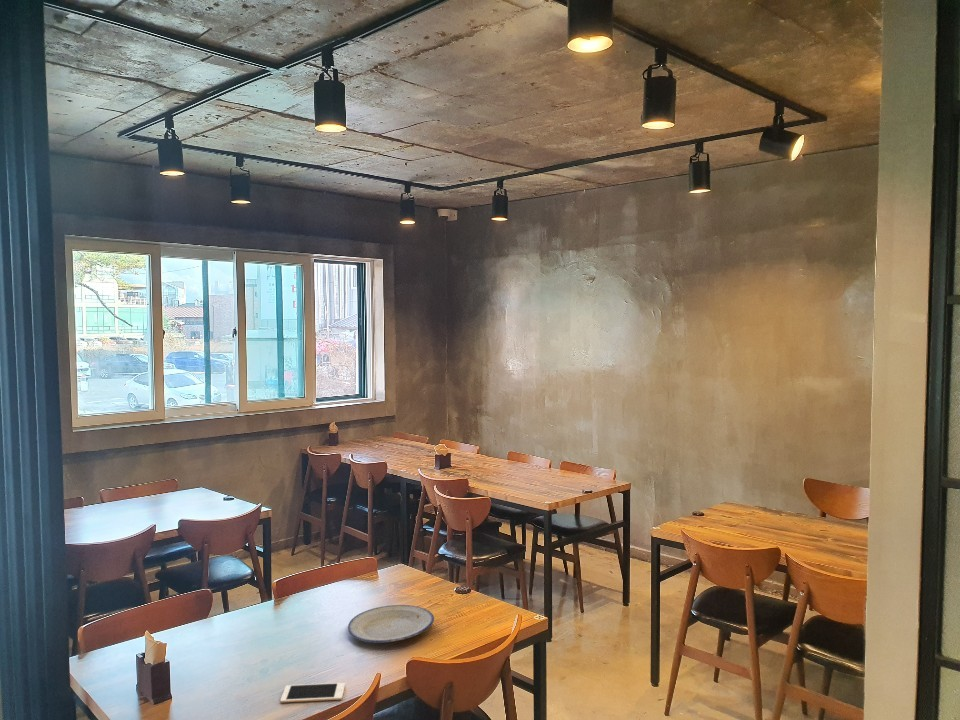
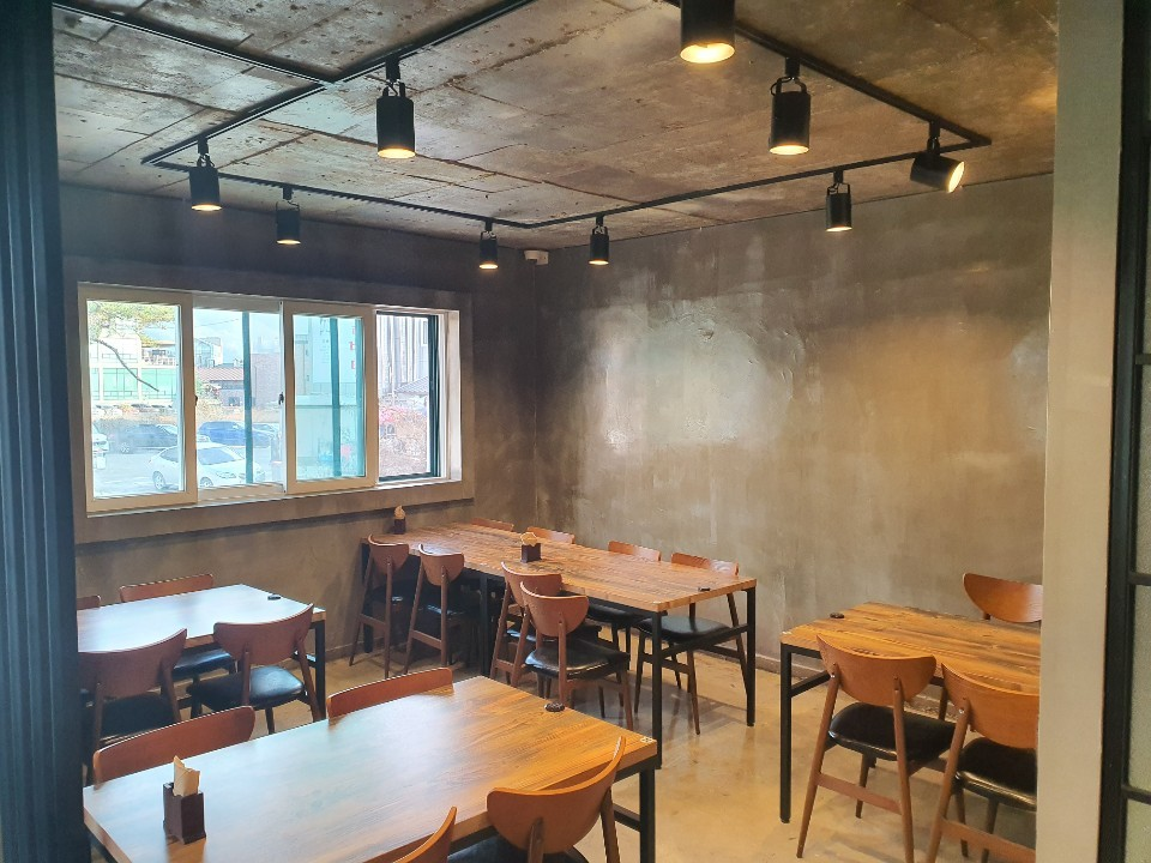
- plate [347,604,435,644]
- cell phone [279,682,346,704]
